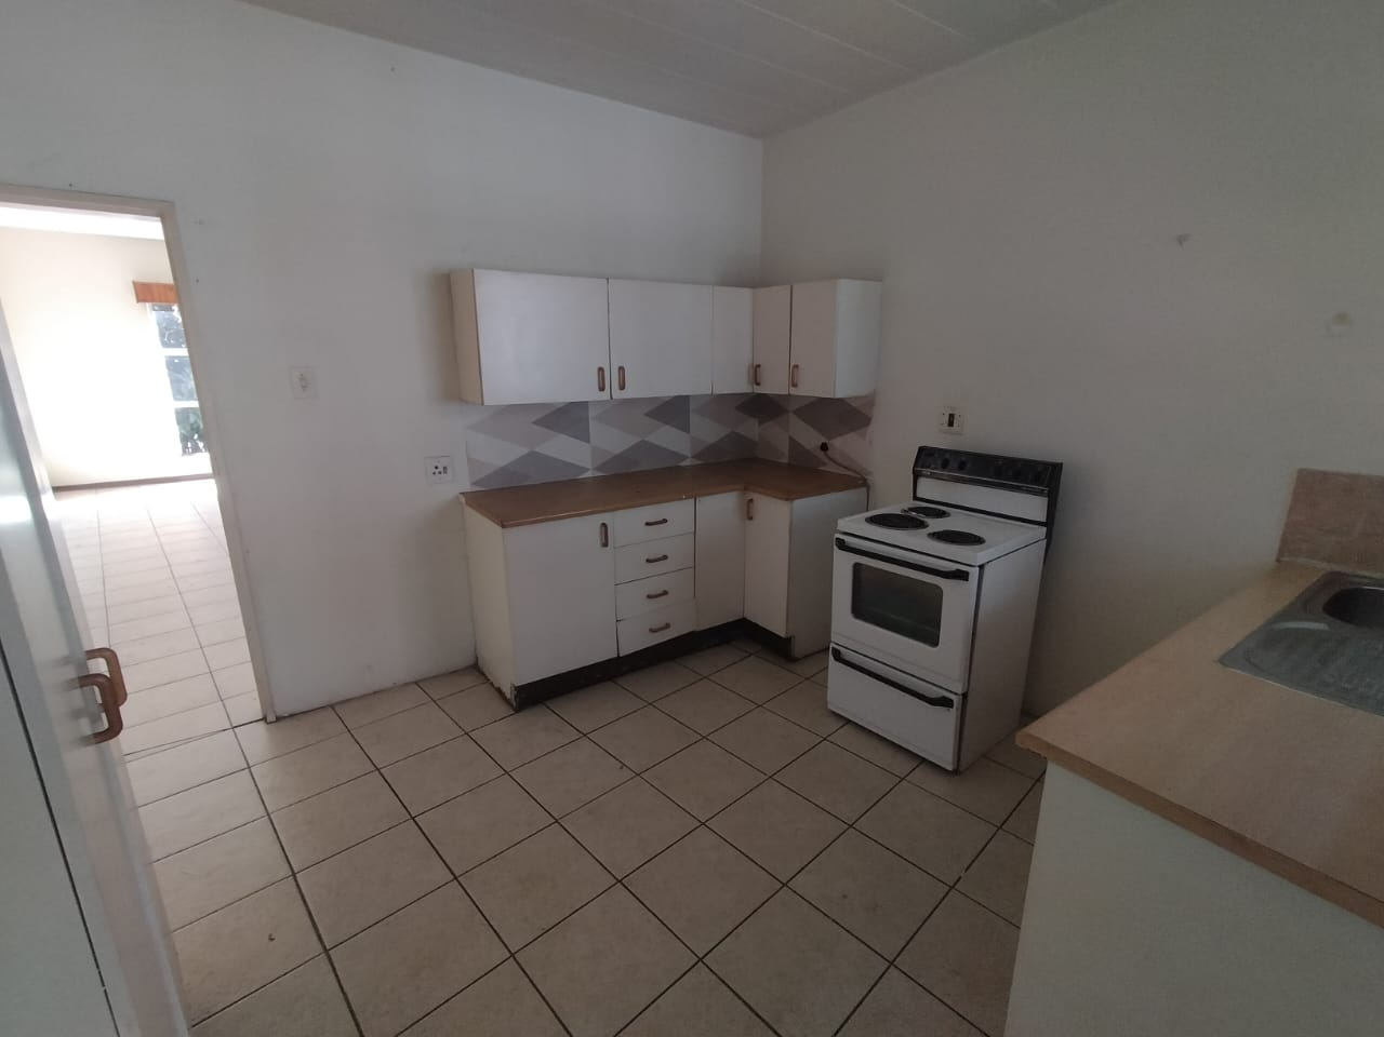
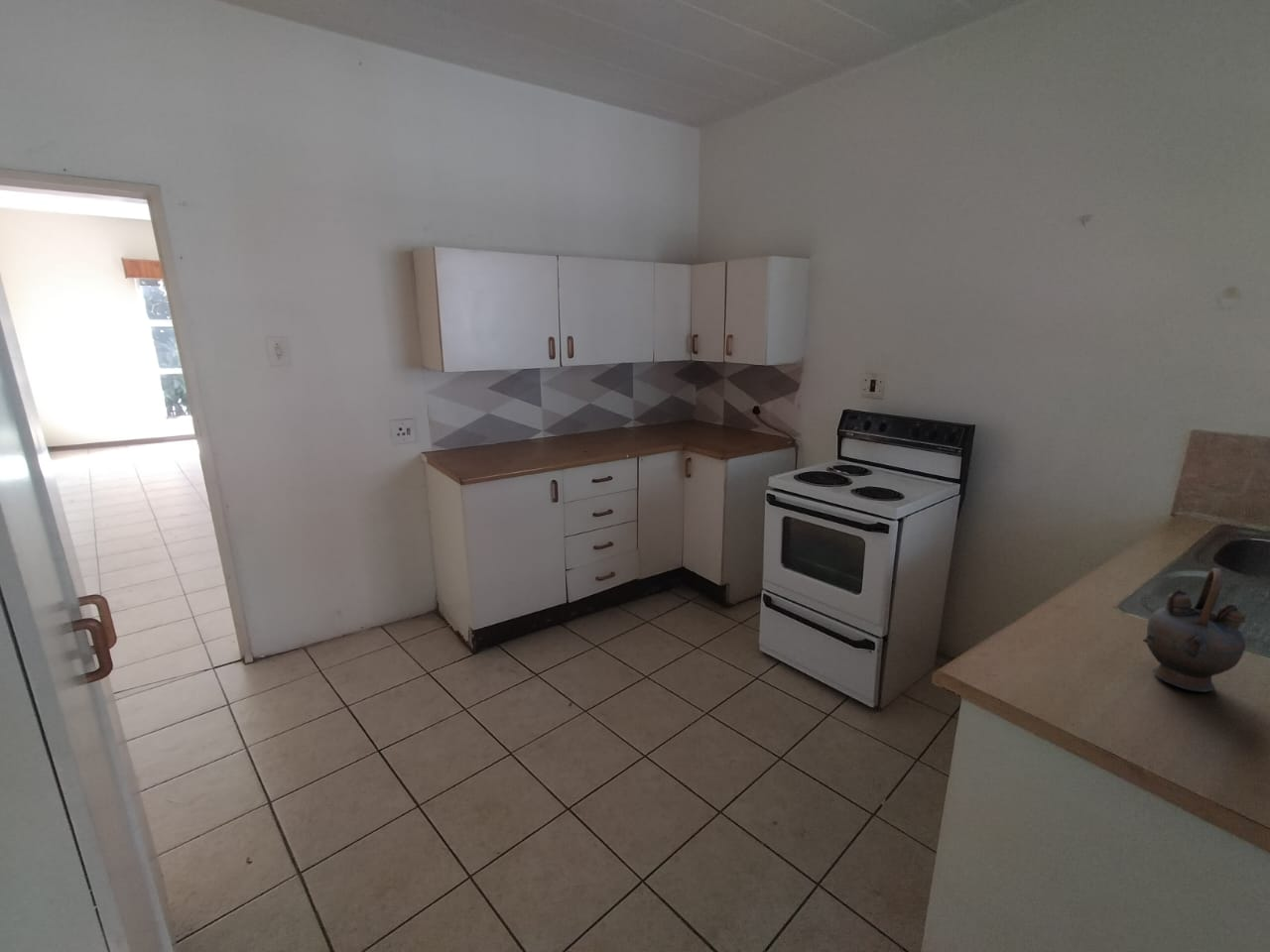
+ teapot [1142,567,1246,693]
